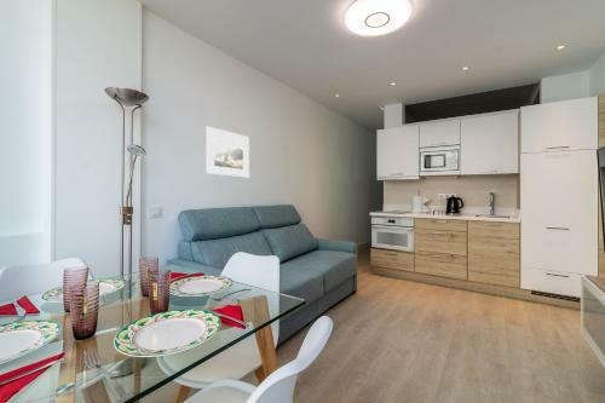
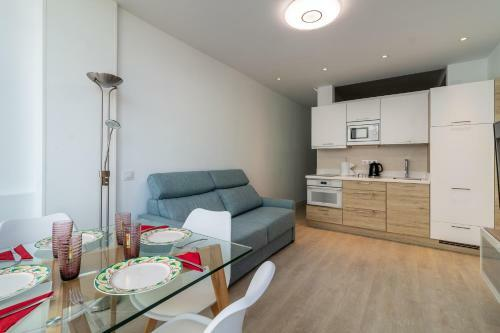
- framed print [206,126,250,178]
